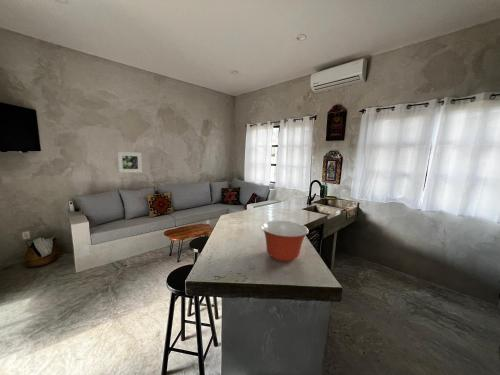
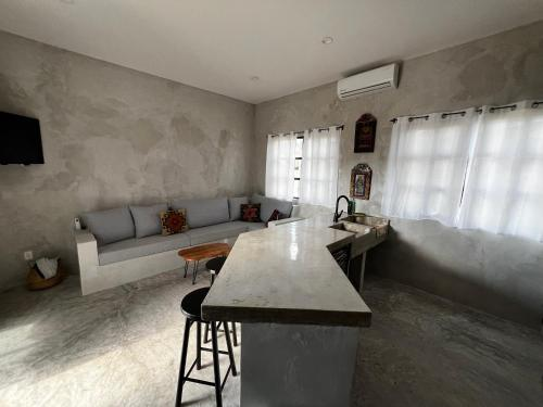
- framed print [116,151,143,174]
- mixing bowl [260,220,310,262]
